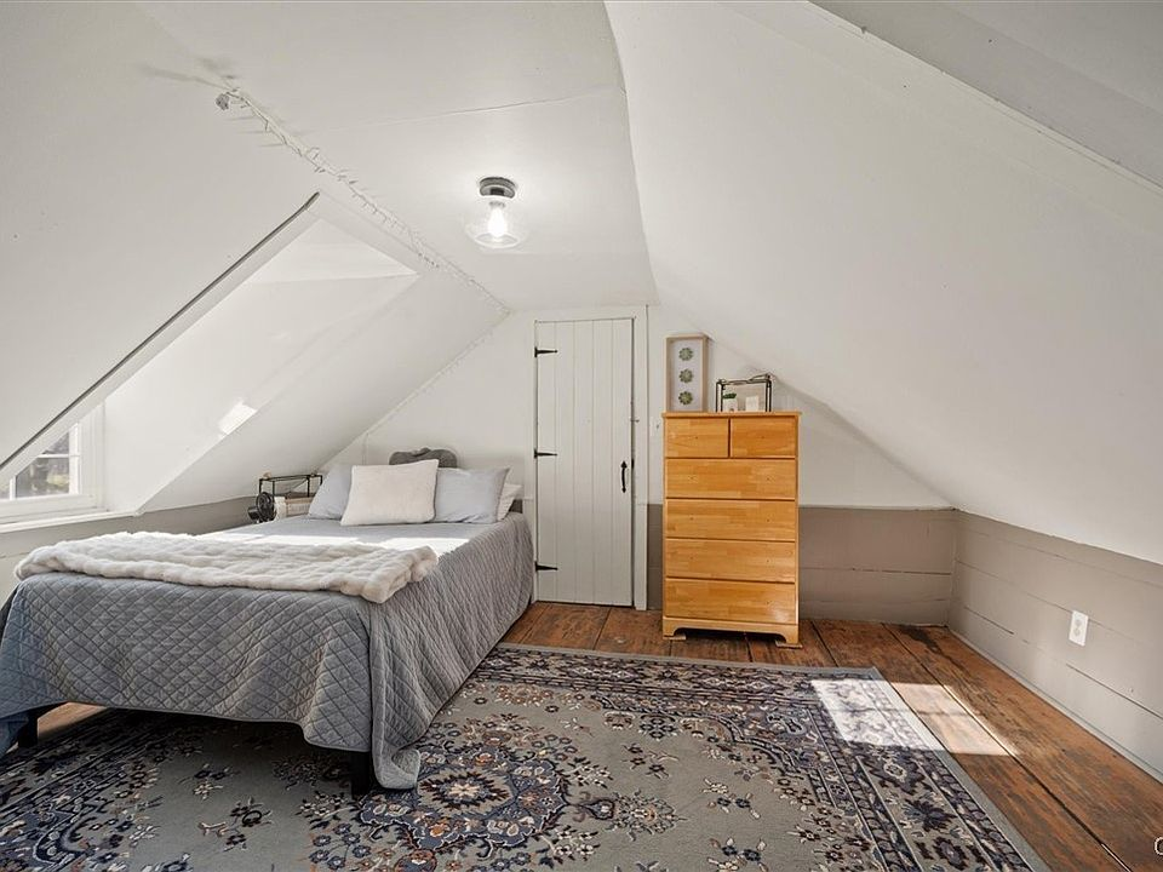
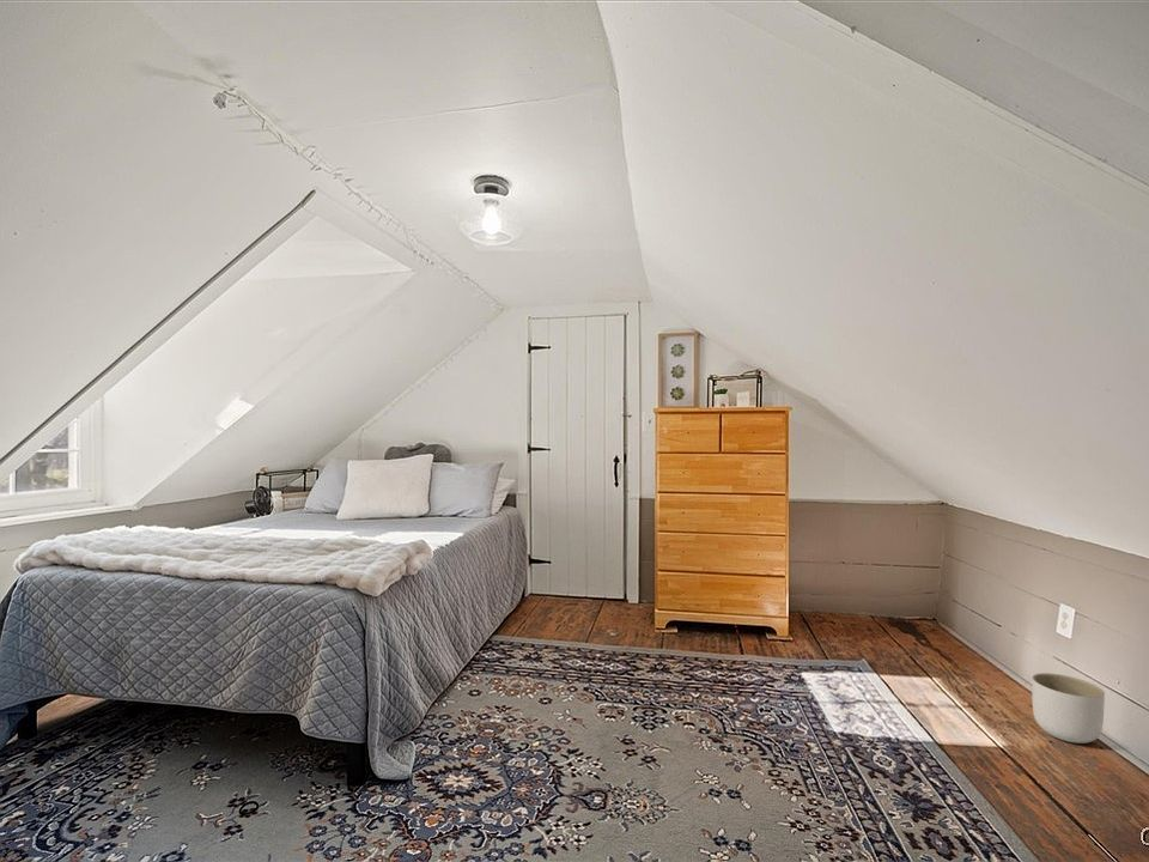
+ planter [1031,672,1106,745]
